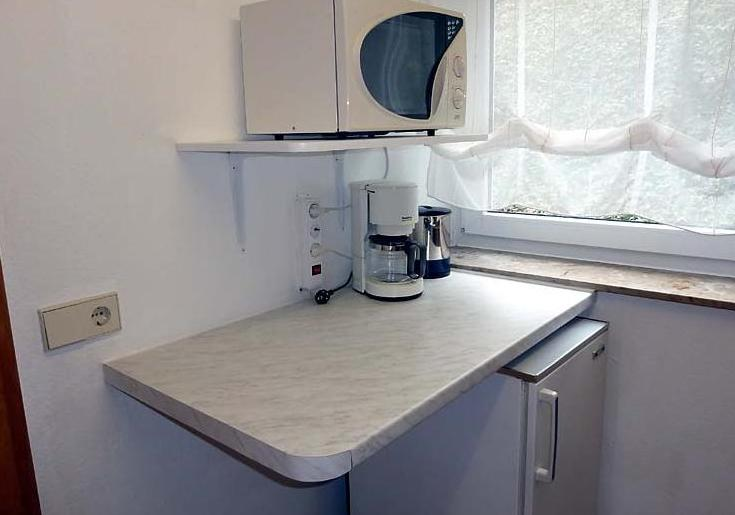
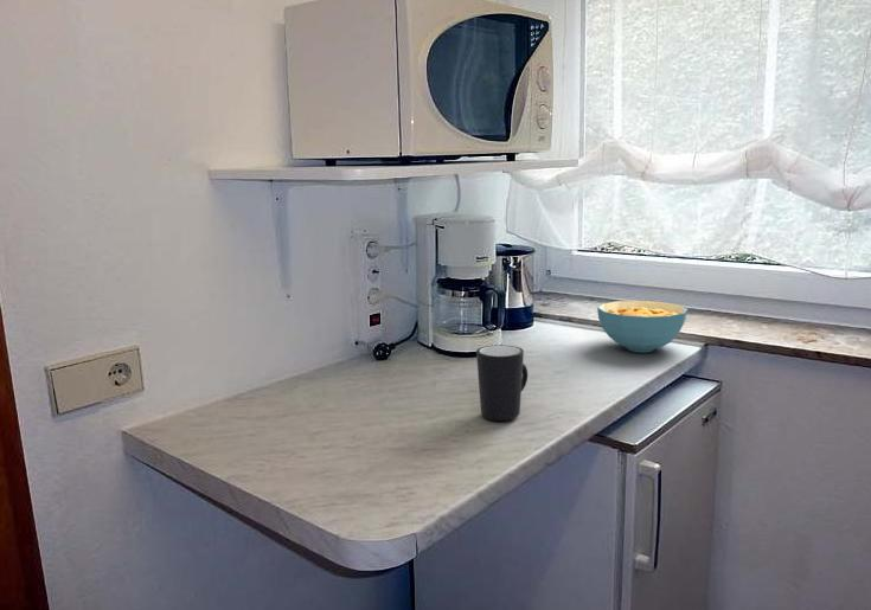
+ cereal bowl [596,300,689,353]
+ mug [475,343,529,422]
